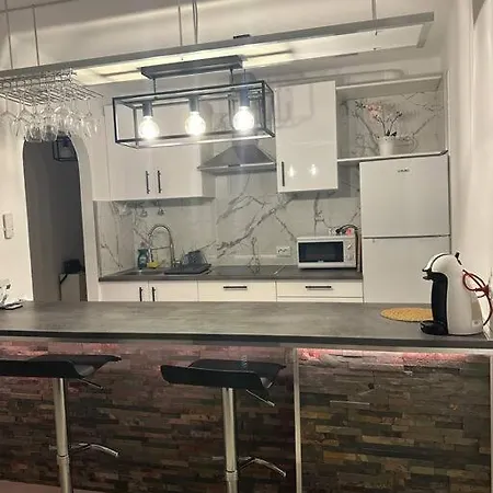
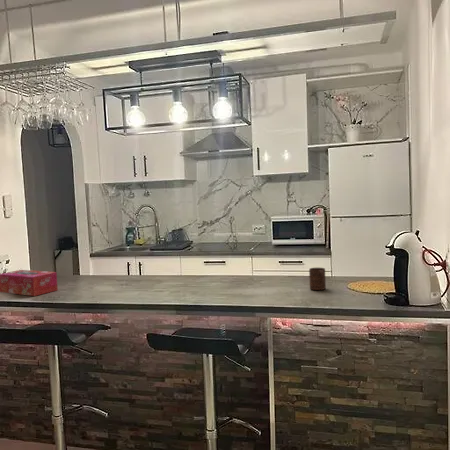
+ tissue box [0,269,59,297]
+ cup [308,267,327,291]
